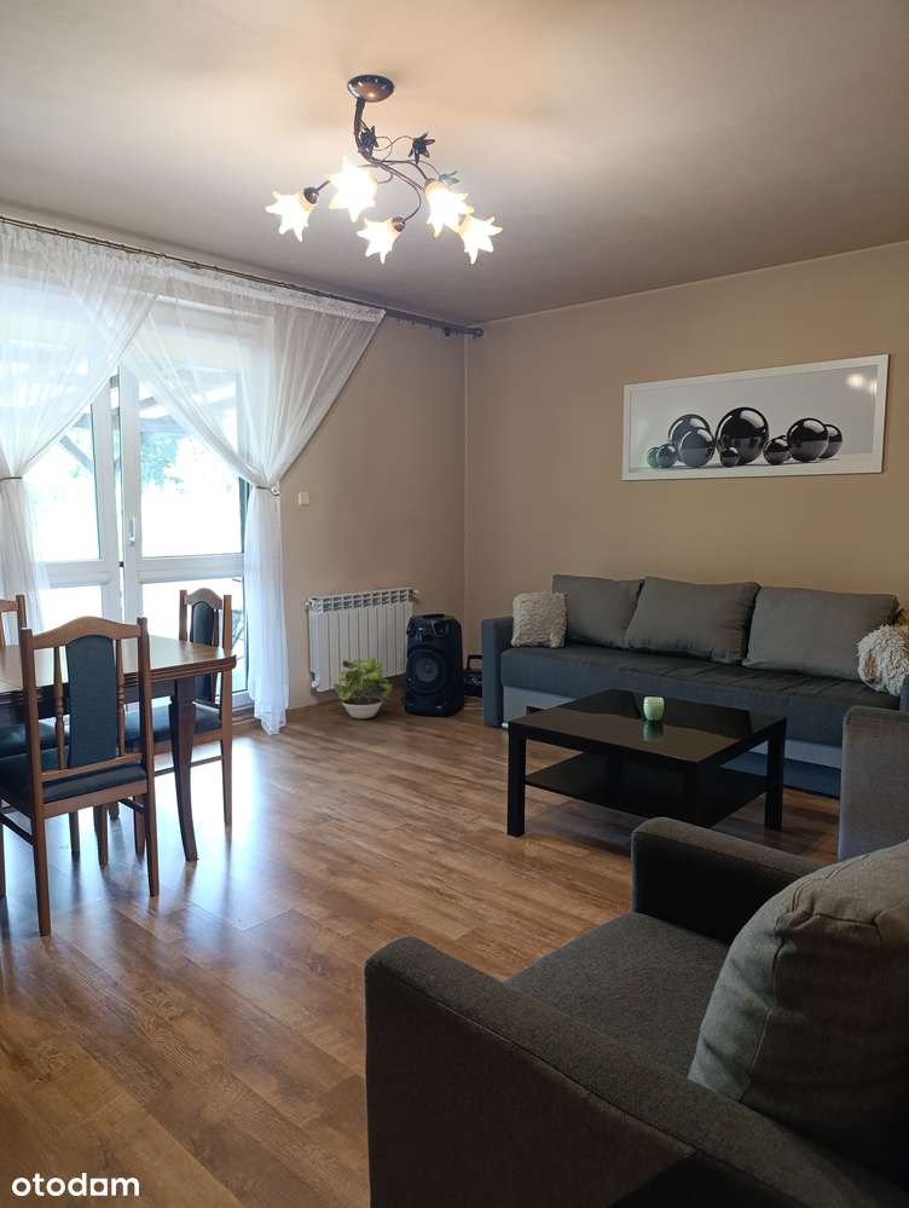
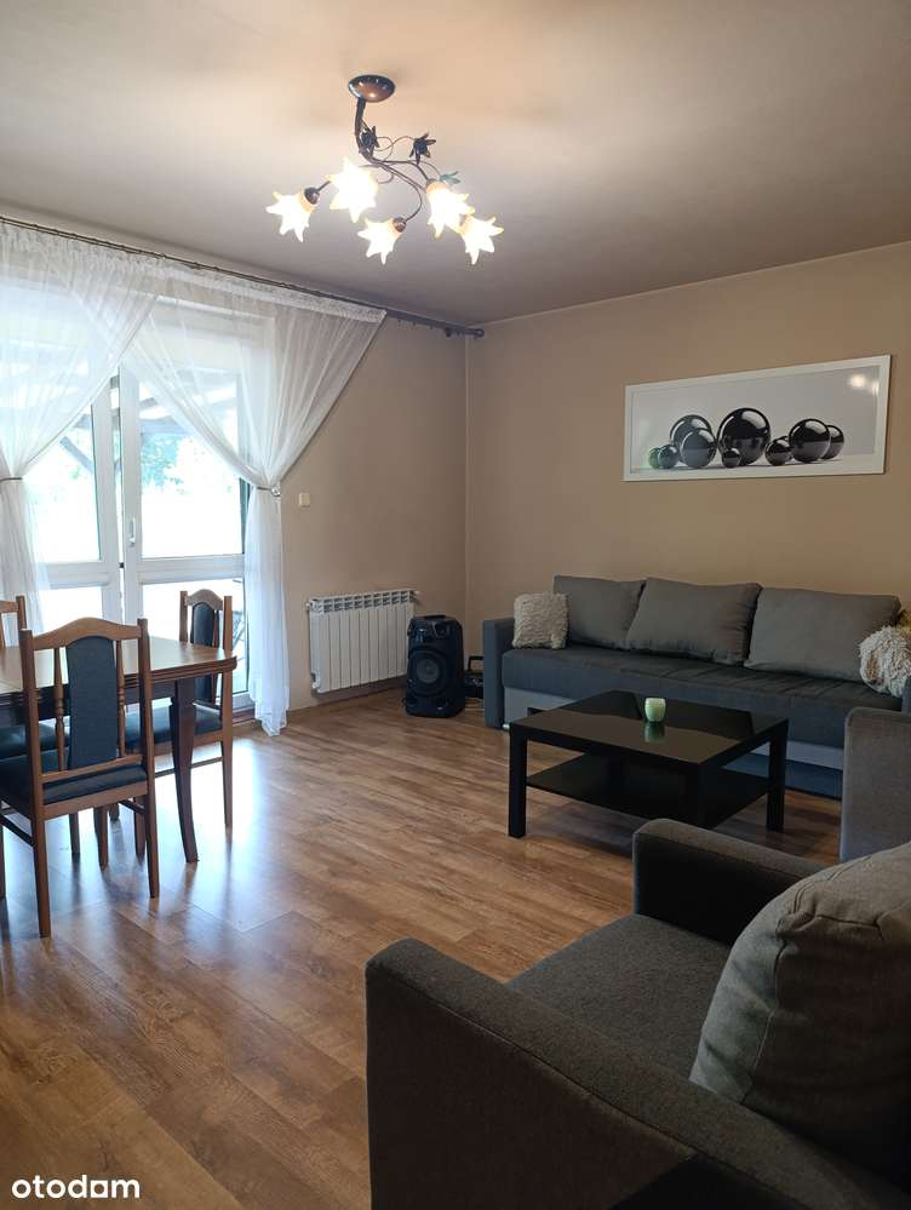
- potted plant [332,657,394,719]
